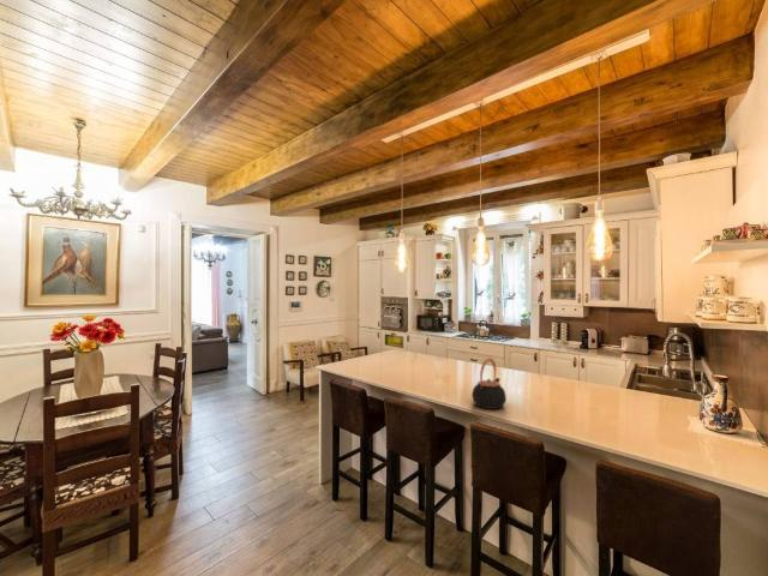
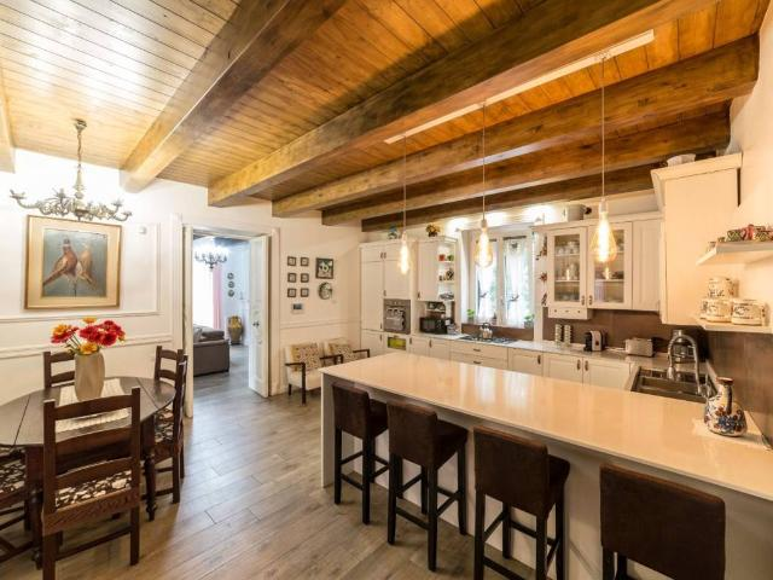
- teapot [472,356,508,410]
